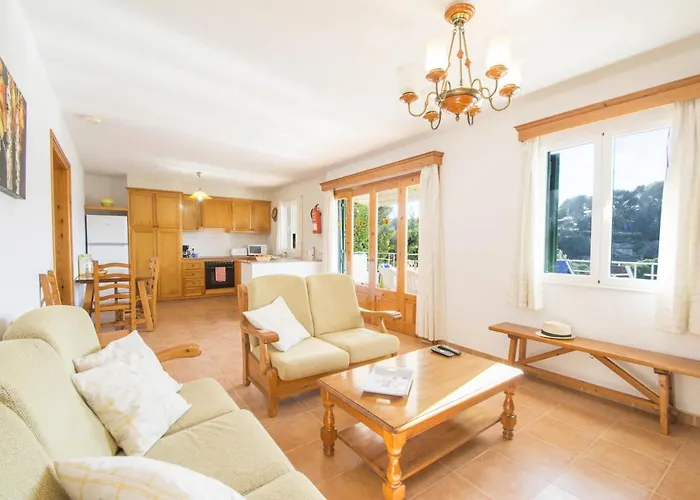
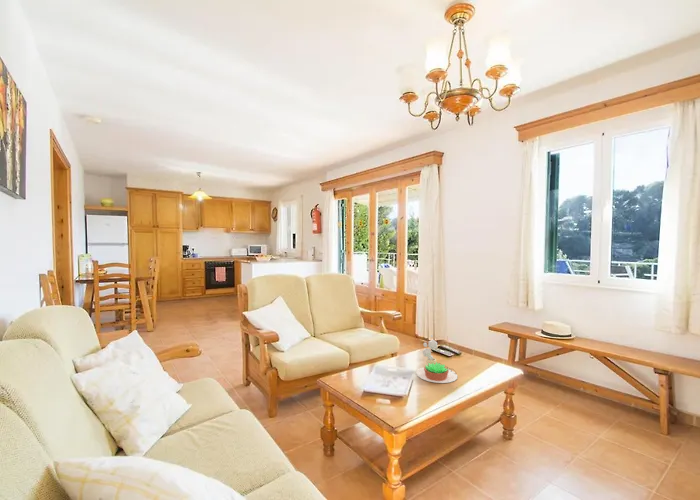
+ succulent plant [415,334,458,384]
